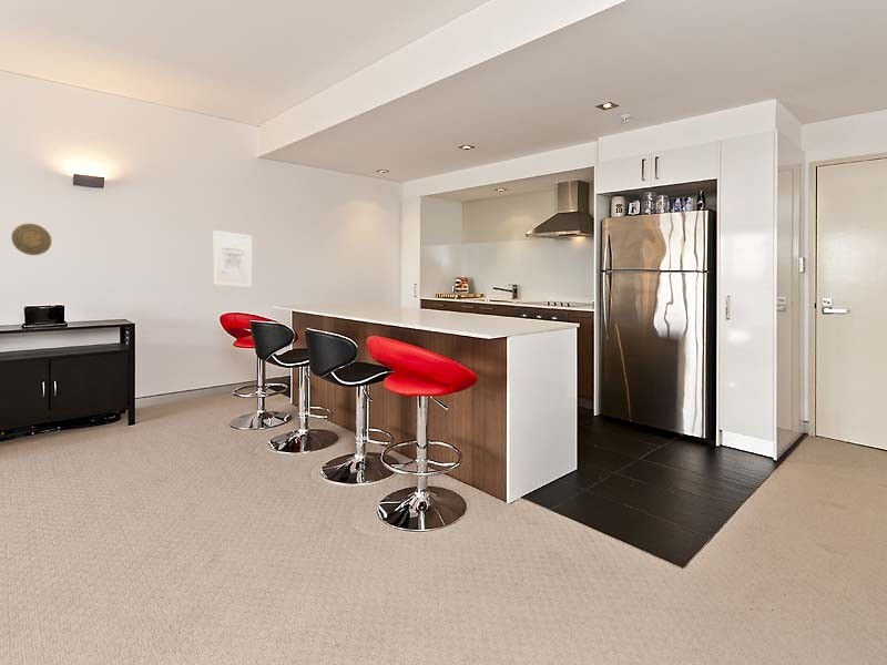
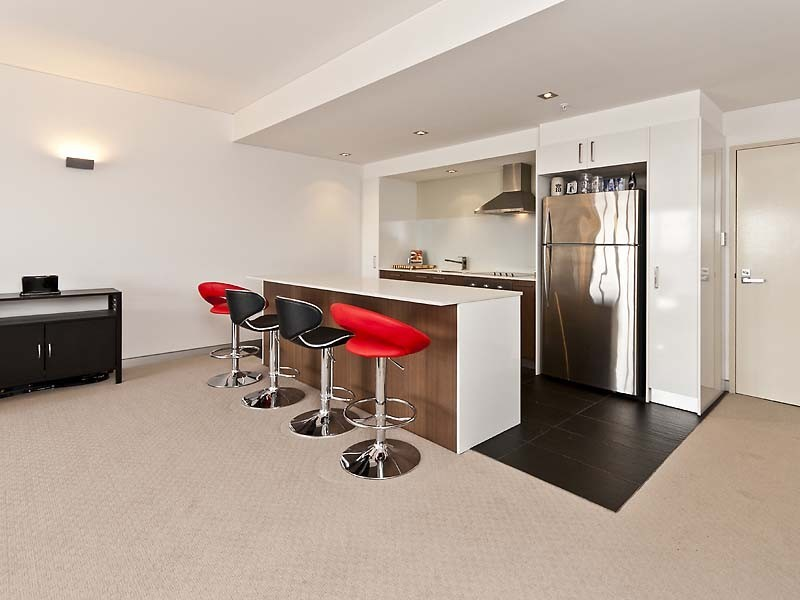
- decorative plate [10,223,52,256]
- wall art [212,229,253,288]
